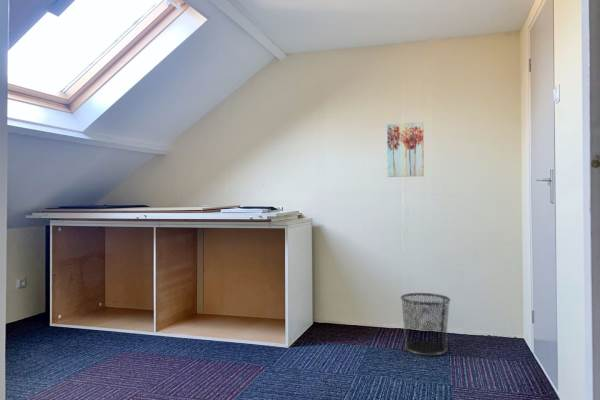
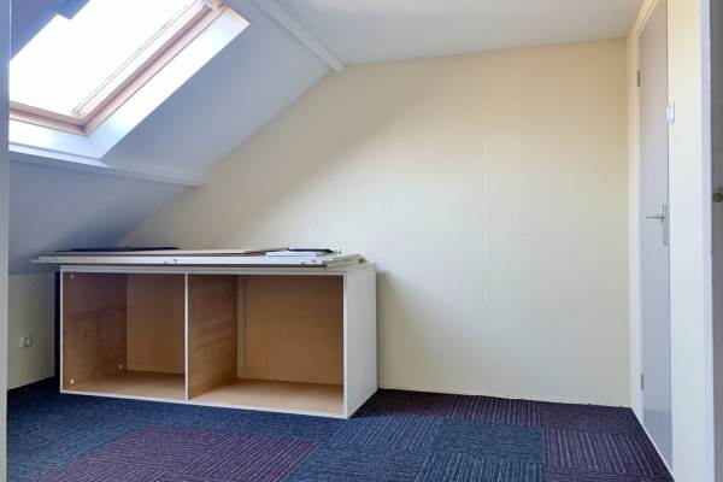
- waste bin [400,292,451,357]
- wall art [386,121,425,178]
